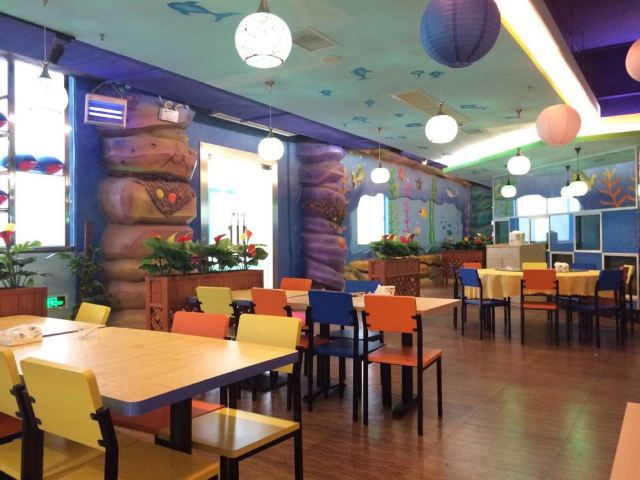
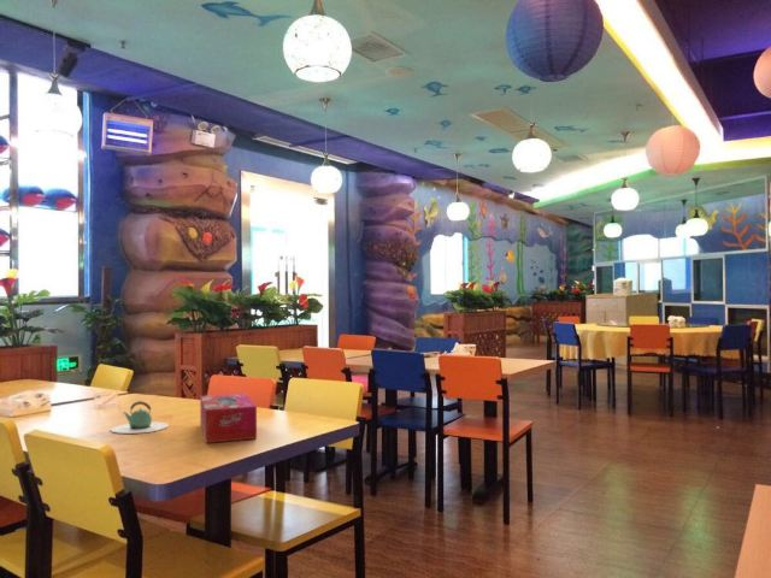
+ tissue box [199,393,258,444]
+ teapot [110,400,170,435]
